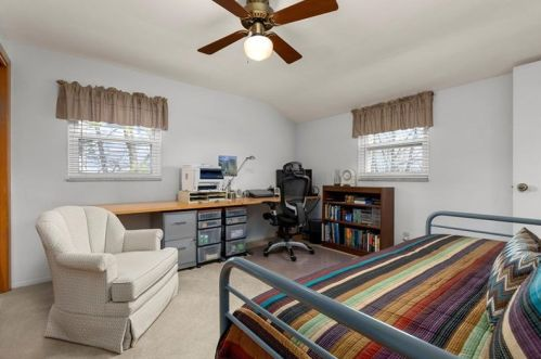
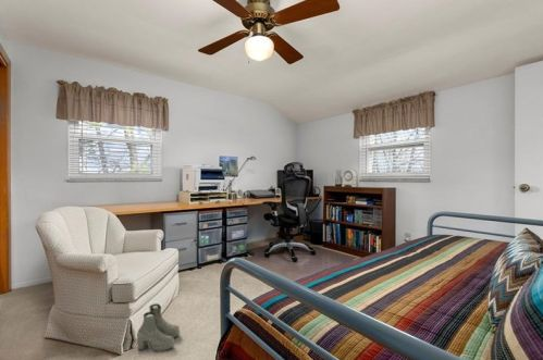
+ boots [136,302,181,352]
